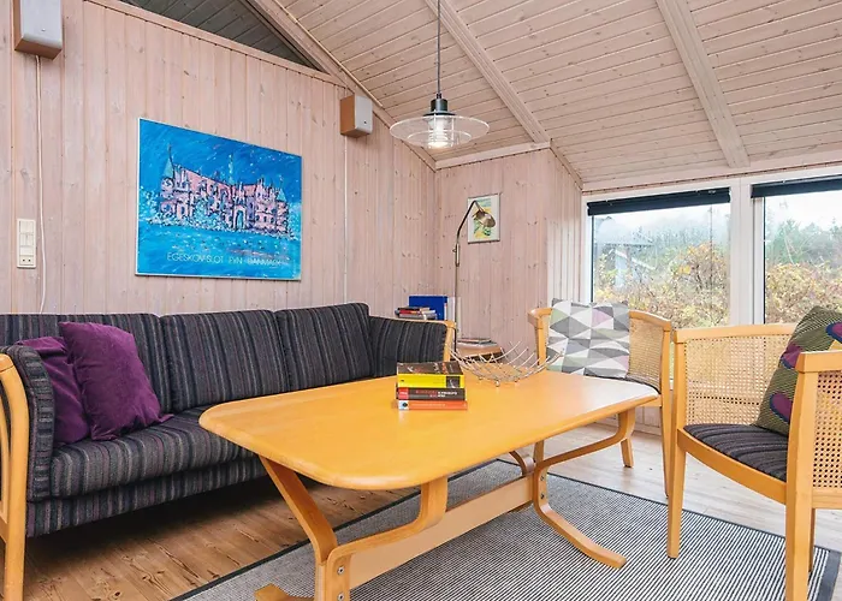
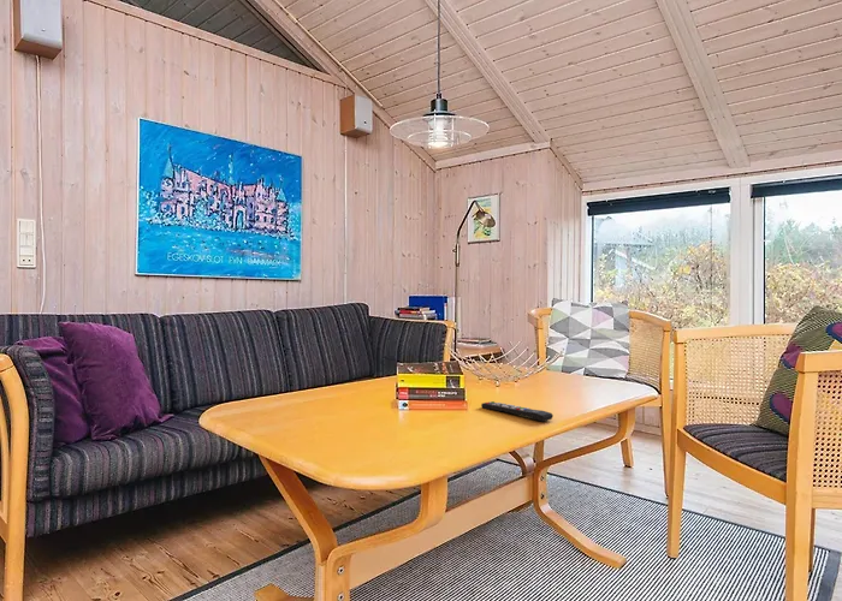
+ remote control [480,400,555,422]
